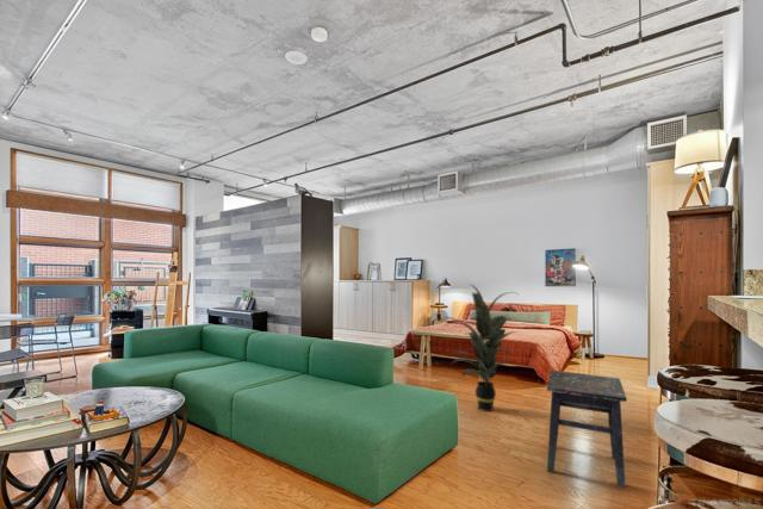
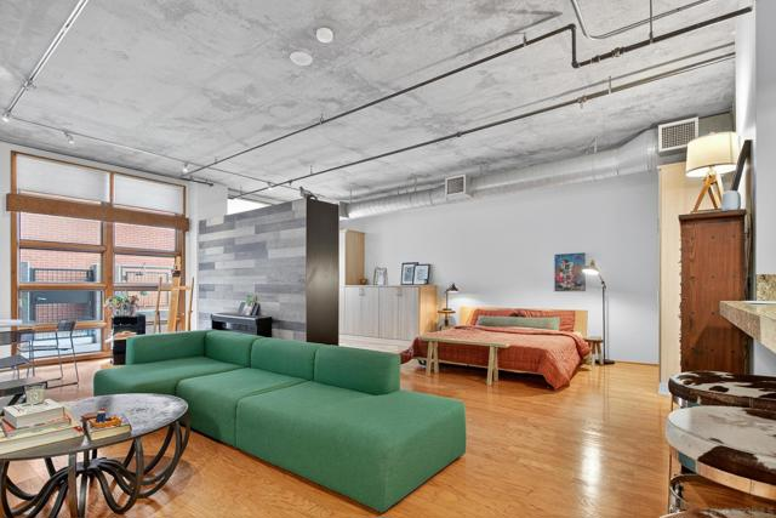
- indoor plant [442,283,519,412]
- side table [546,370,628,489]
